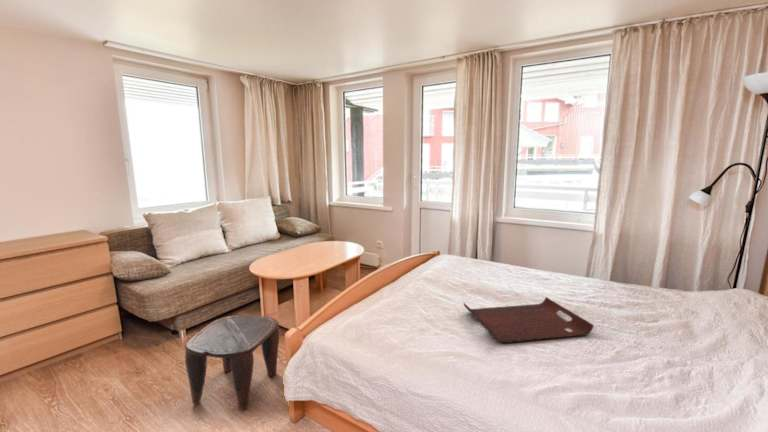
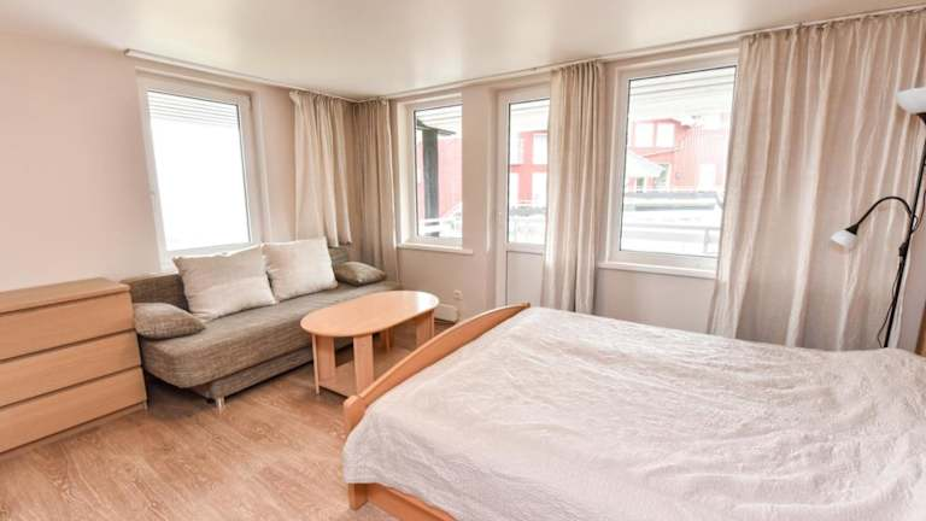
- serving tray [462,296,595,344]
- stool [184,314,280,411]
